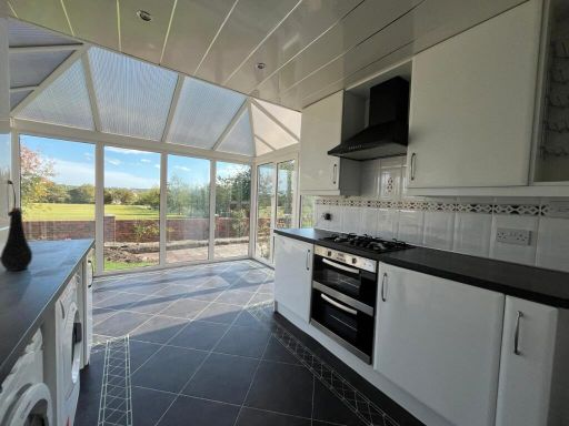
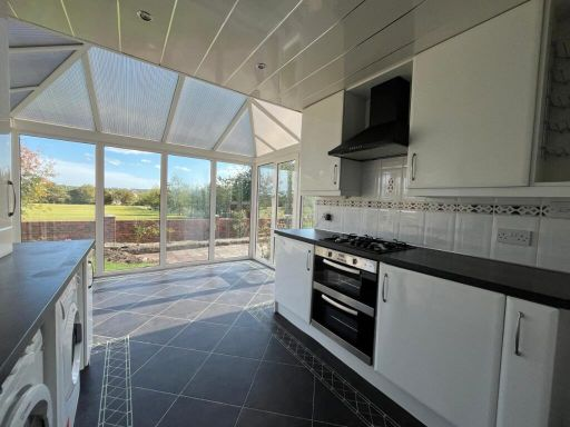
- bottle [0,206,33,272]
